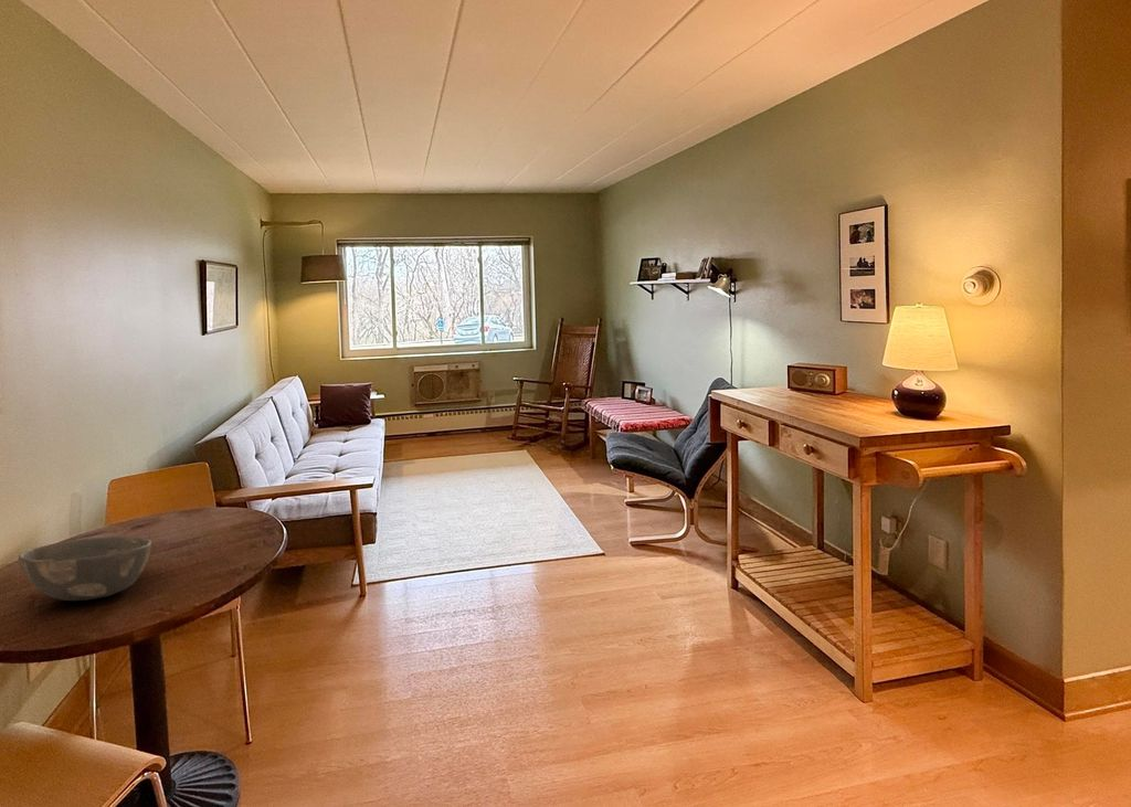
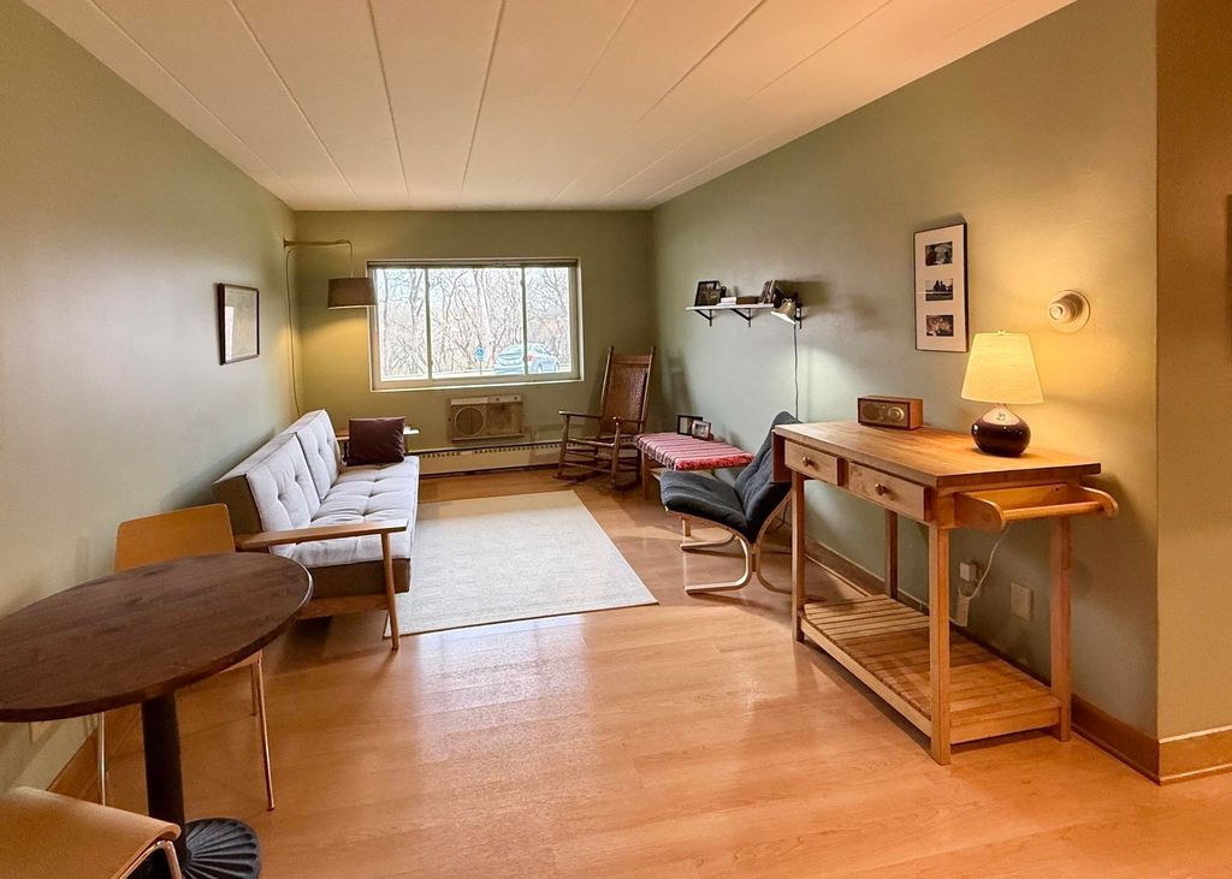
- bowl [18,535,152,602]
